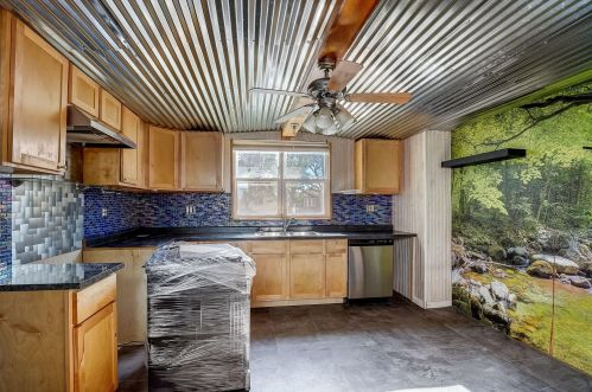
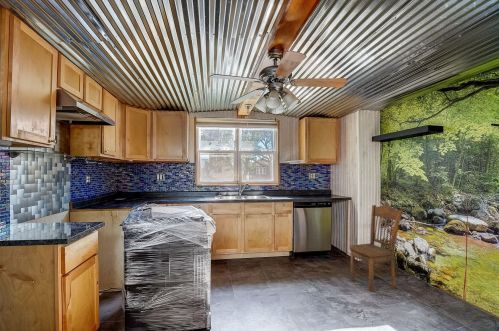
+ dining chair [349,204,404,293]
